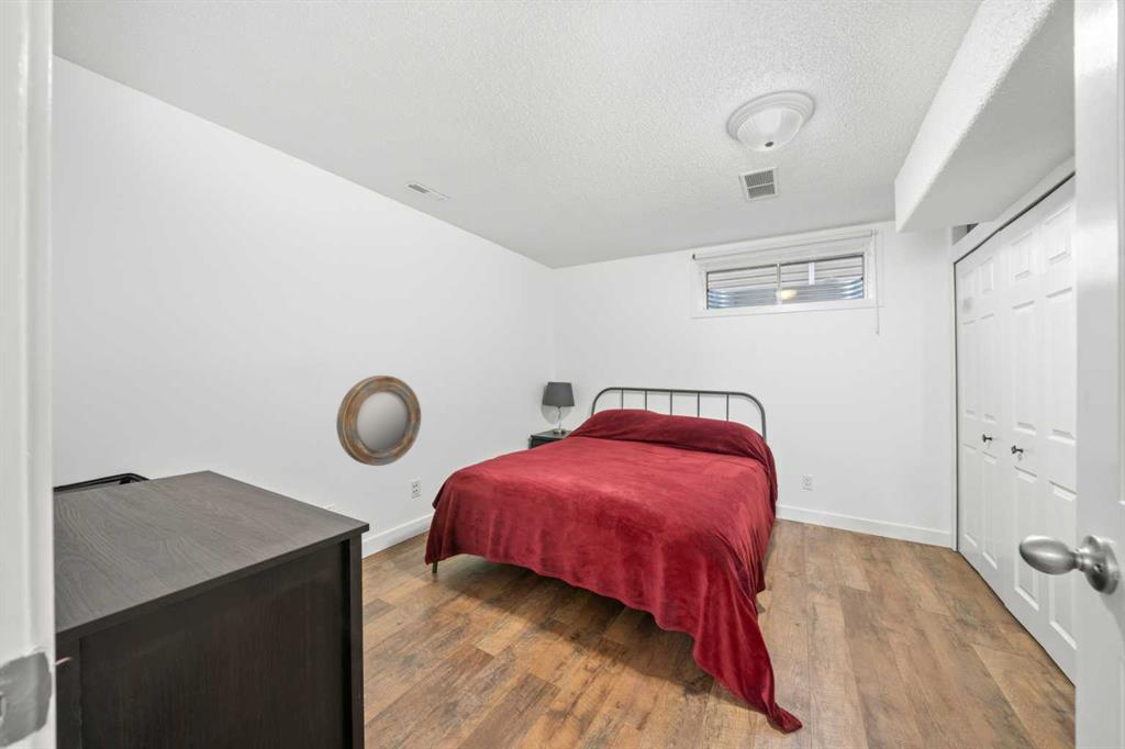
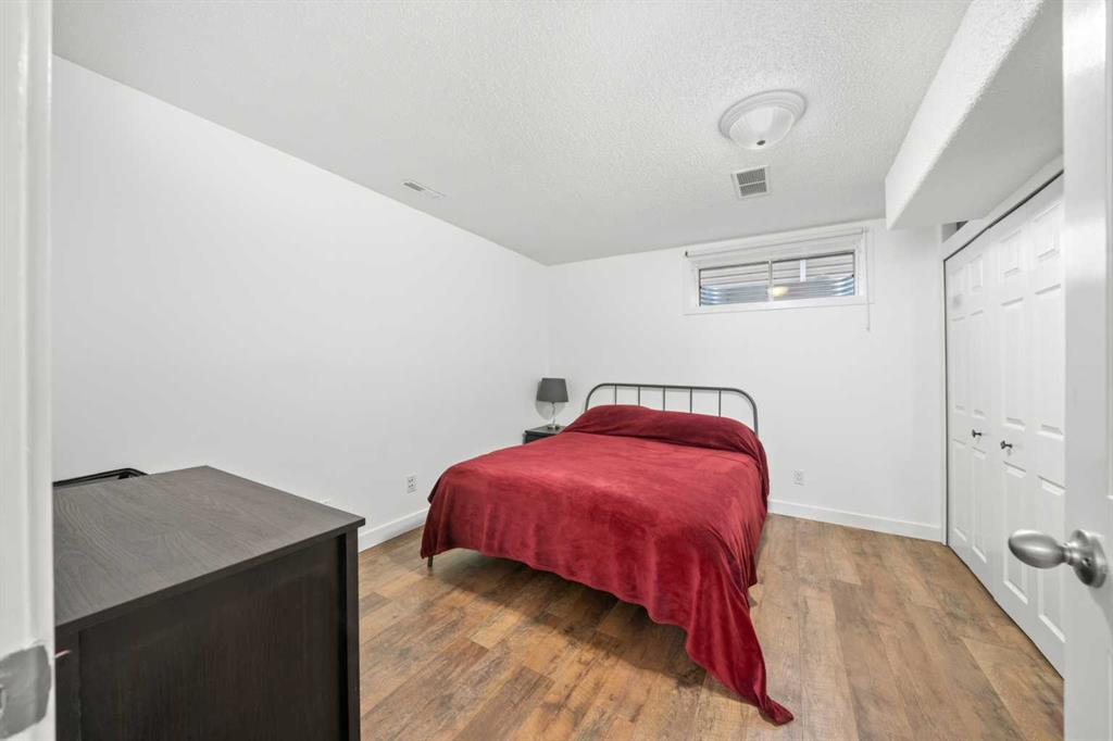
- home mirror [335,374,422,467]
